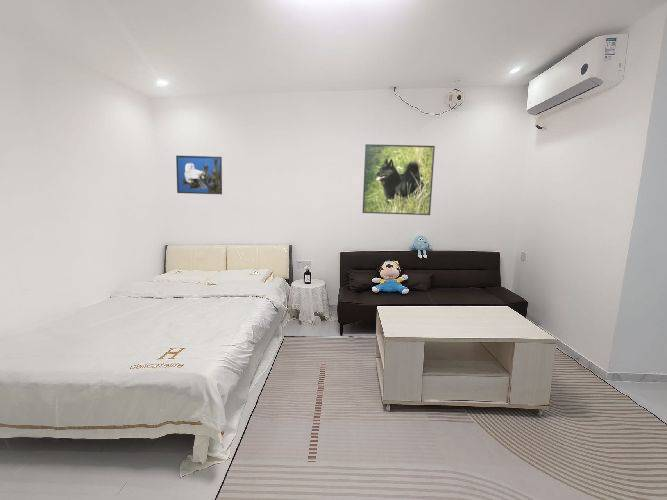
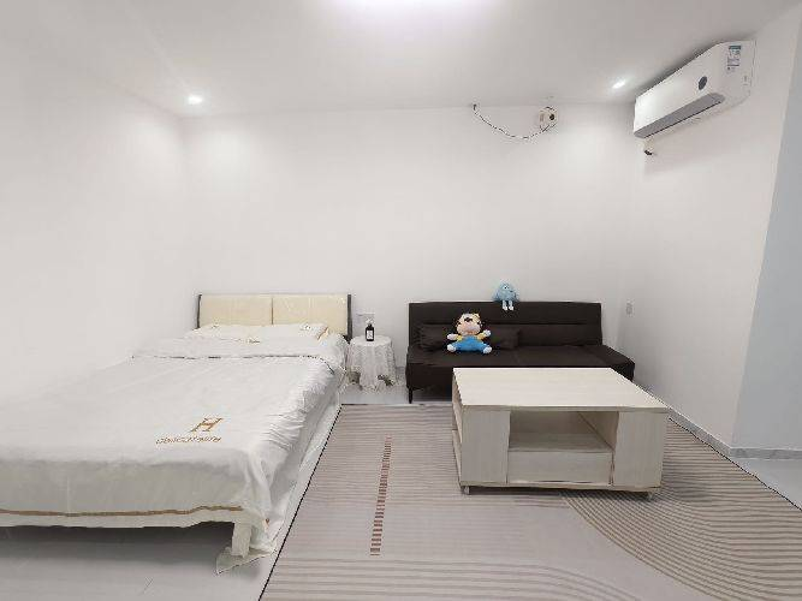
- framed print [361,143,436,216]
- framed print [175,154,223,195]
